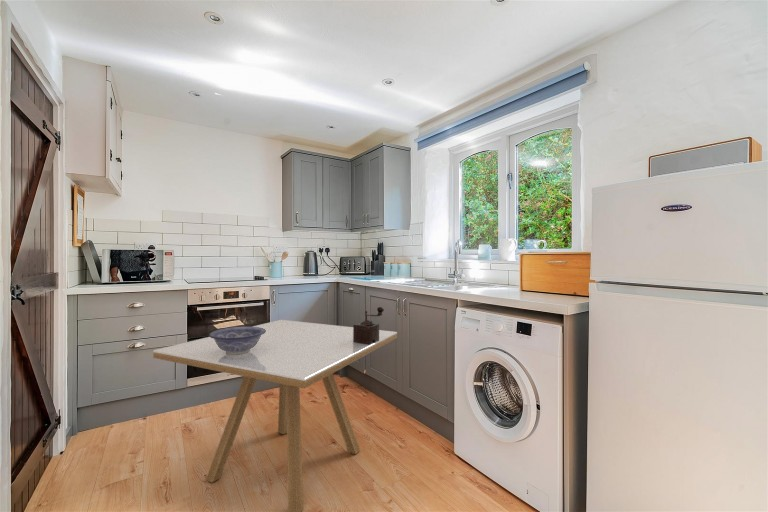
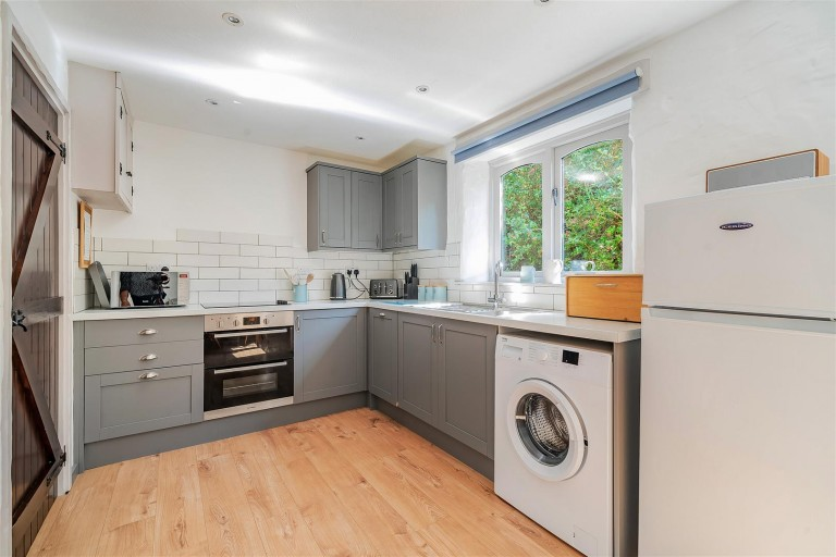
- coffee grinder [352,306,385,345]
- decorative bowl [208,326,266,355]
- dining table [152,319,398,512]
